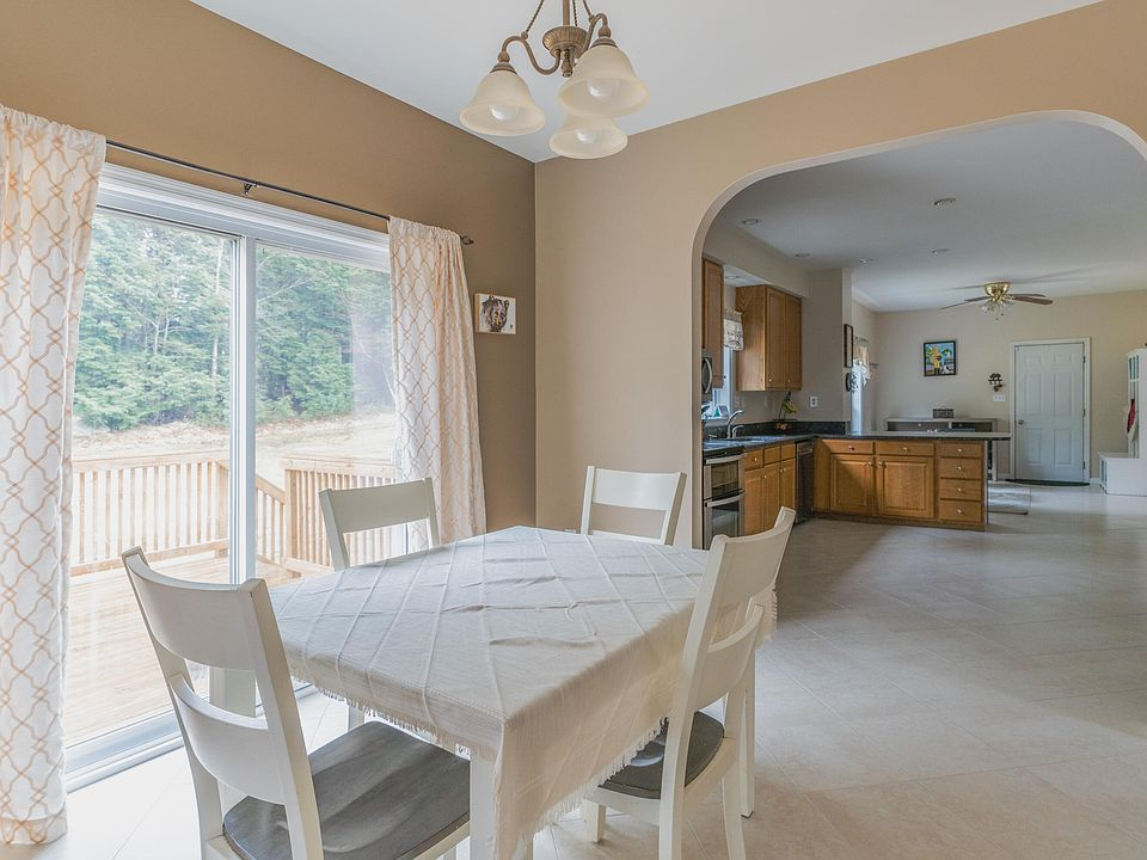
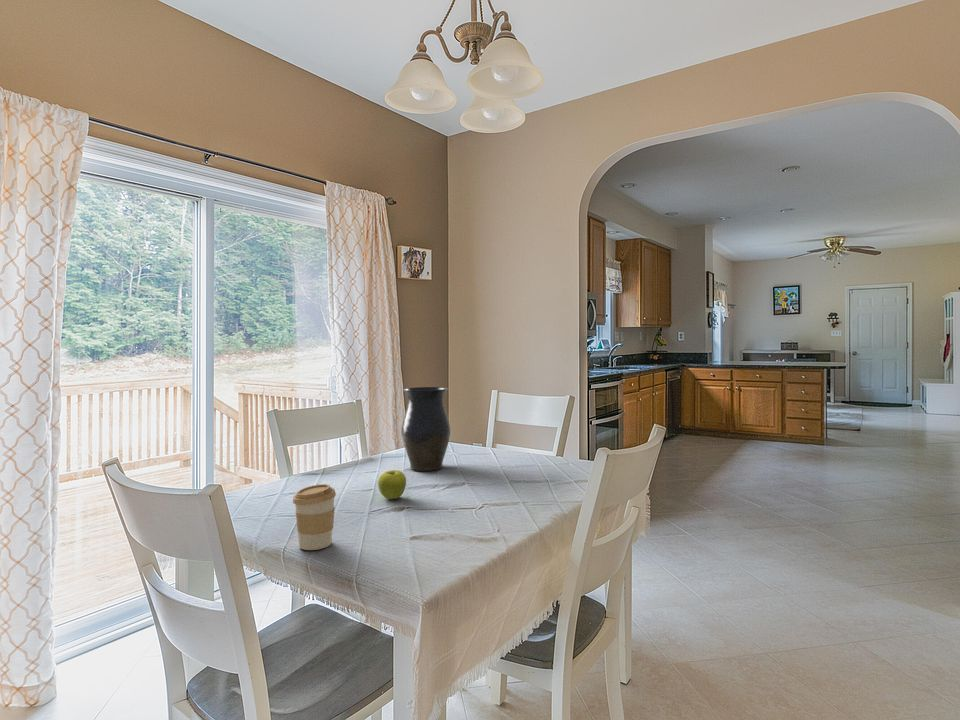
+ vase [400,386,451,472]
+ fruit [377,469,407,500]
+ coffee cup [292,483,337,551]
